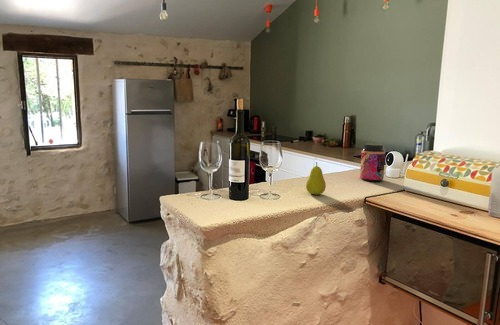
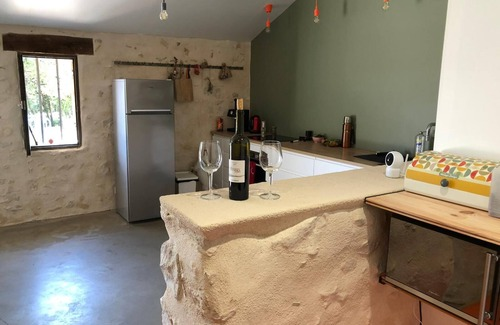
- fruit [305,161,327,195]
- jar [359,142,386,182]
